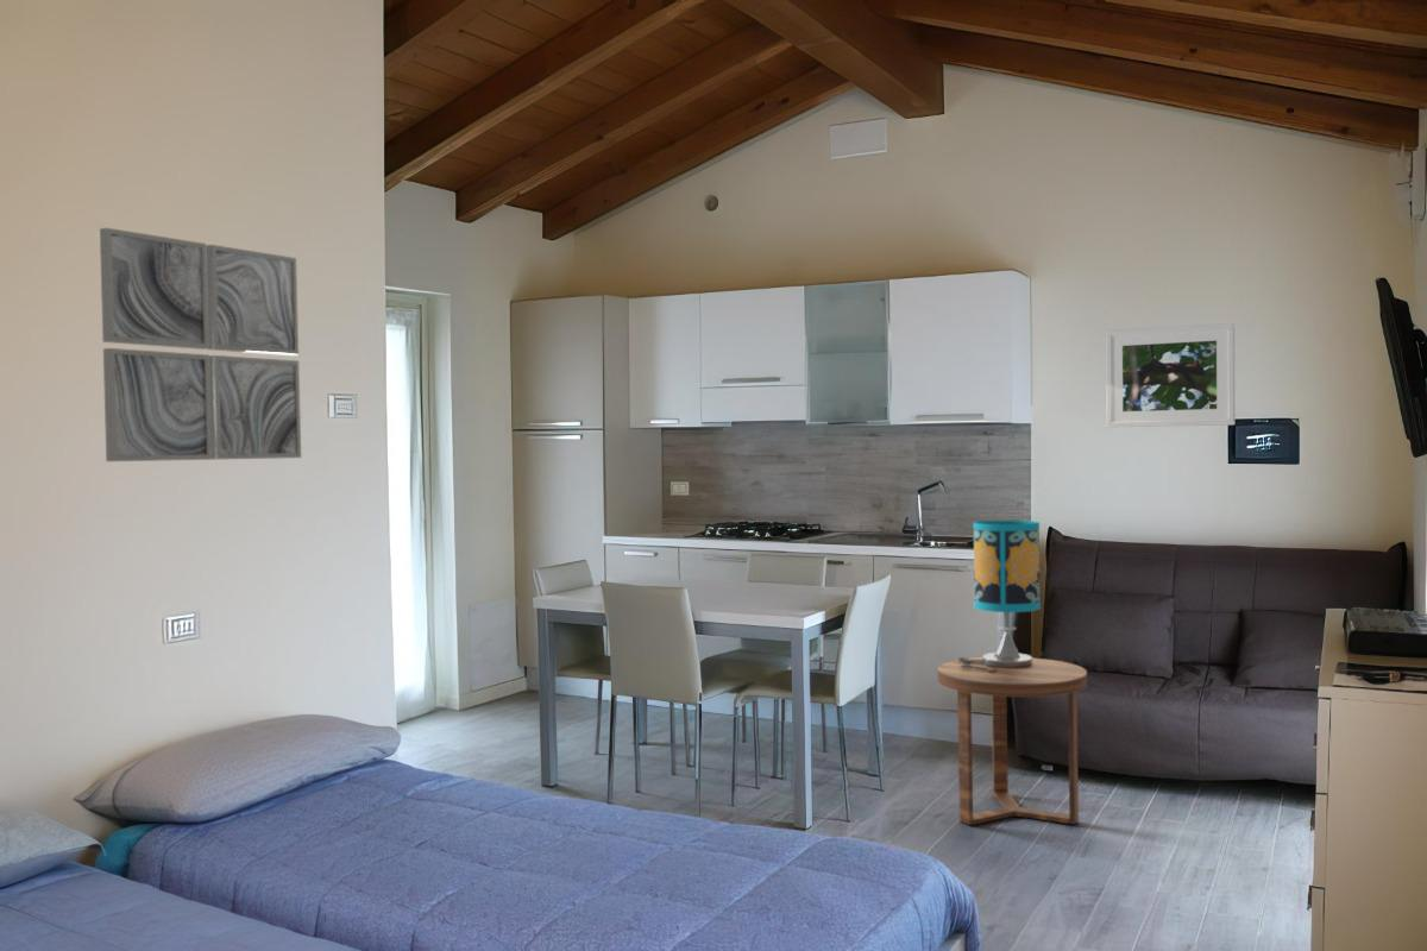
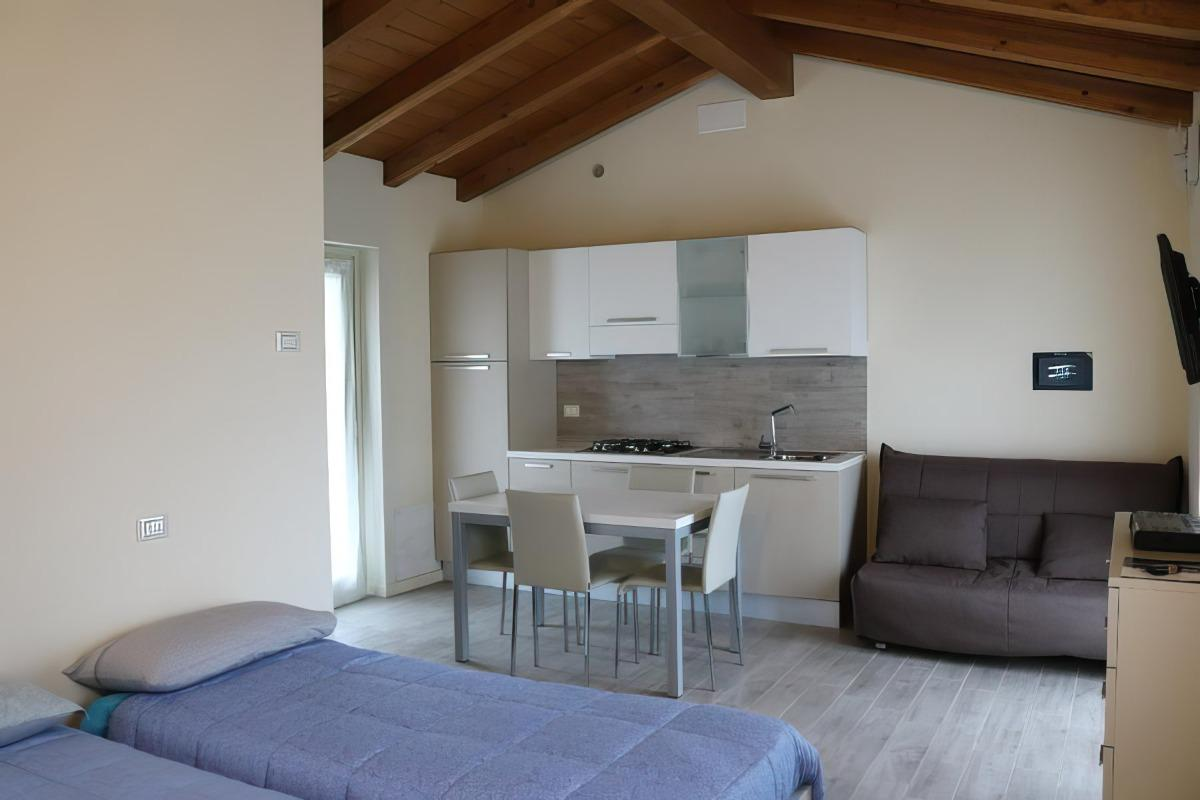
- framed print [1105,322,1237,429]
- table lamp [957,519,1042,673]
- side table [936,656,1088,826]
- wall art [99,227,302,462]
